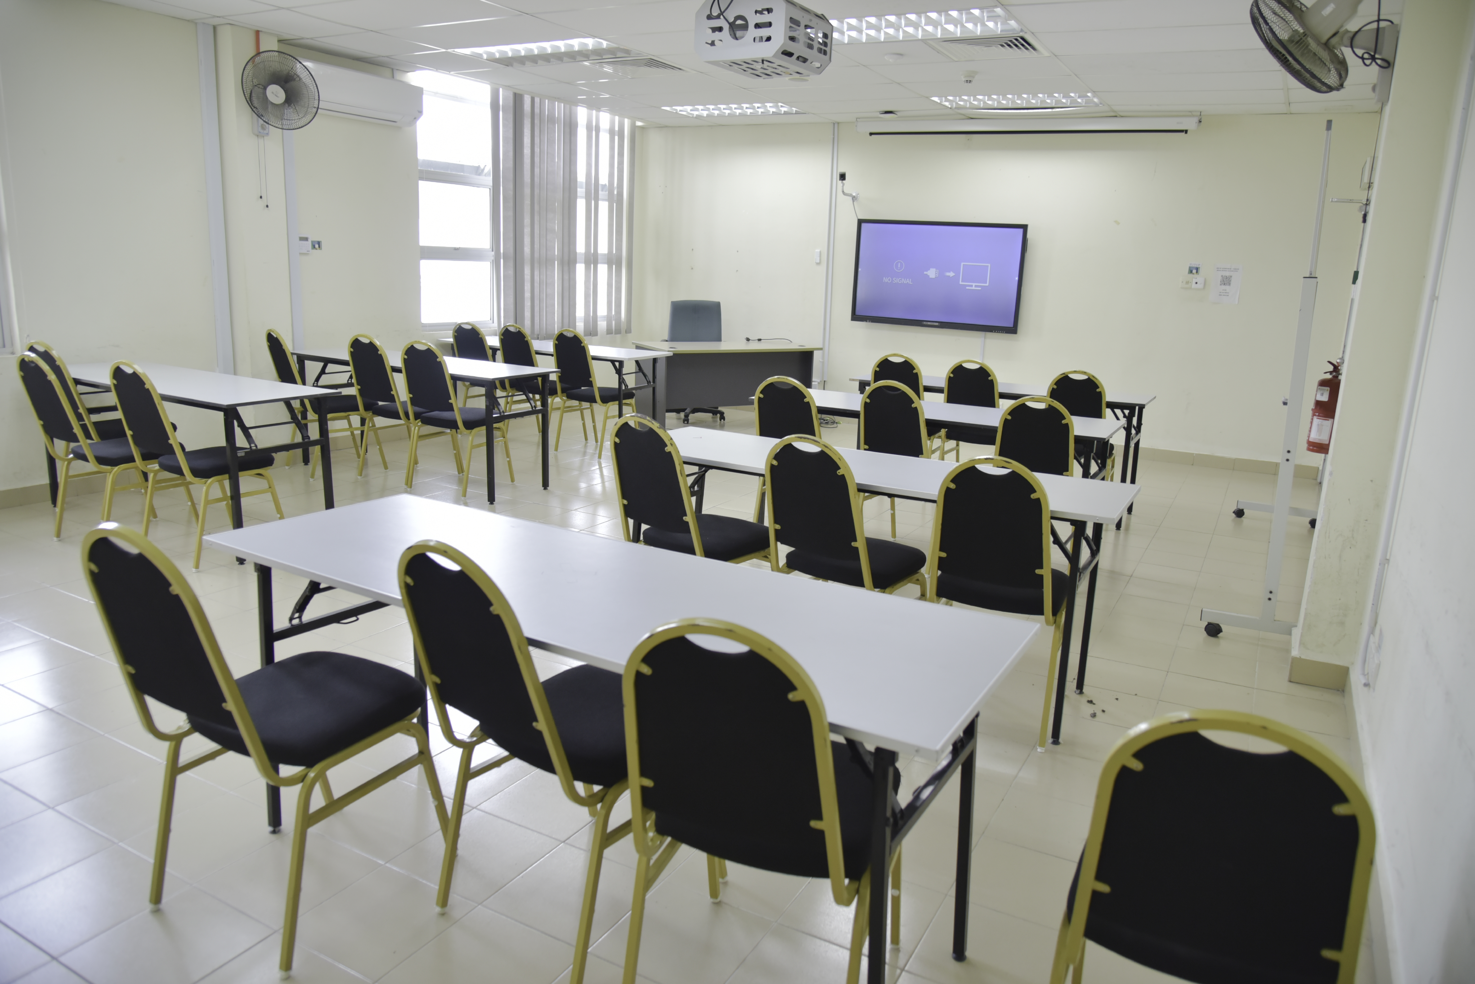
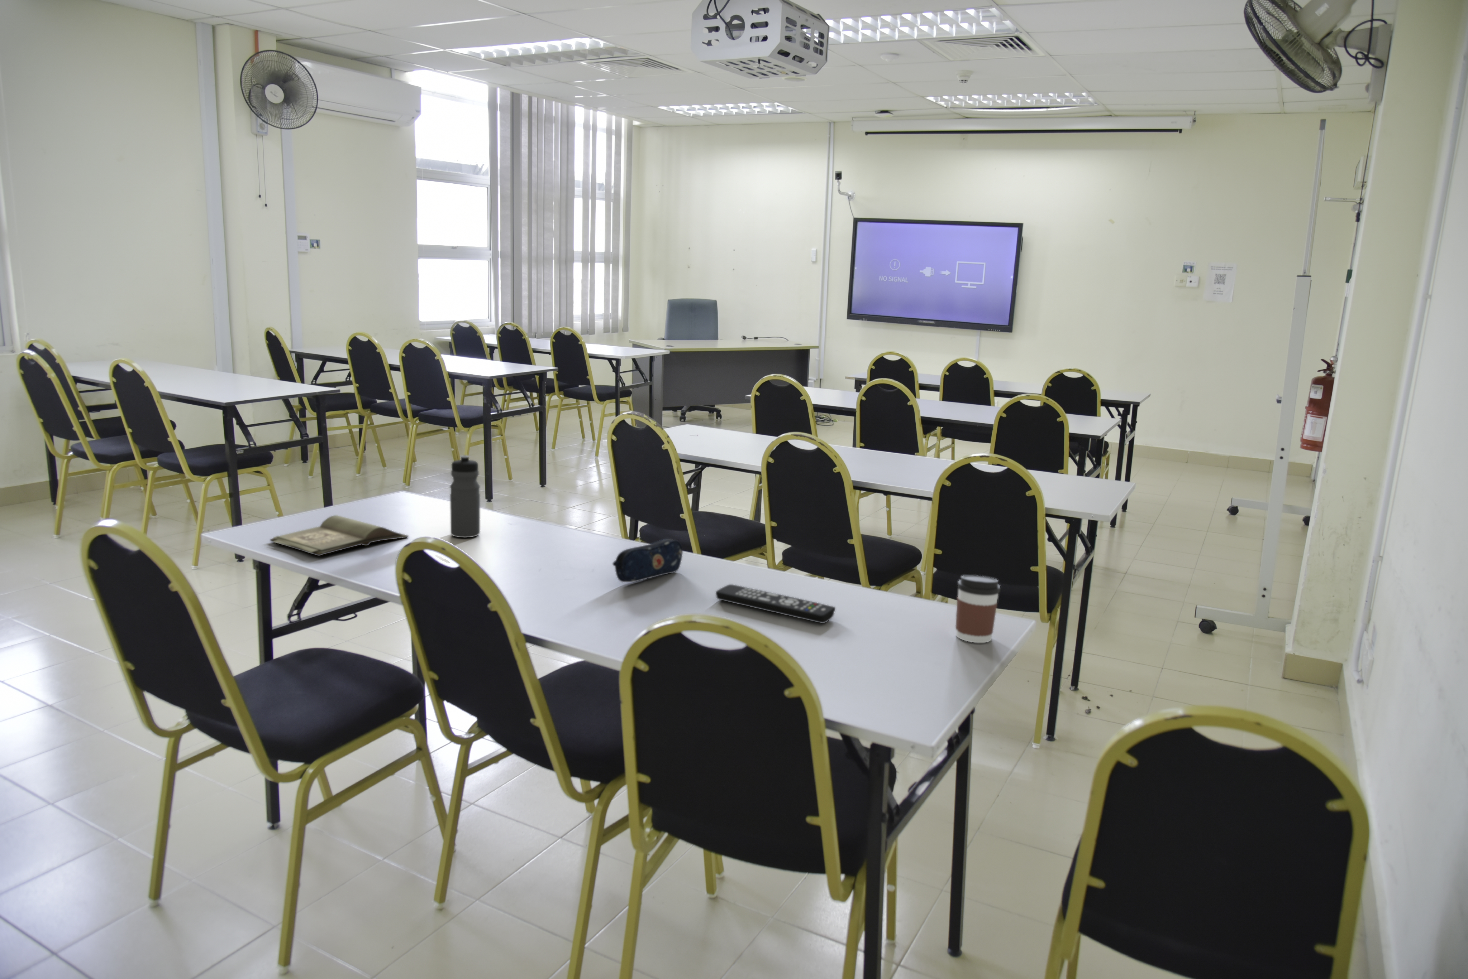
+ coffee cup [955,575,1000,644]
+ hardback book [270,515,409,556]
+ water bottle [449,455,480,539]
+ pencil case [612,539,683,582]
+ remote control [715,585,836,624]
